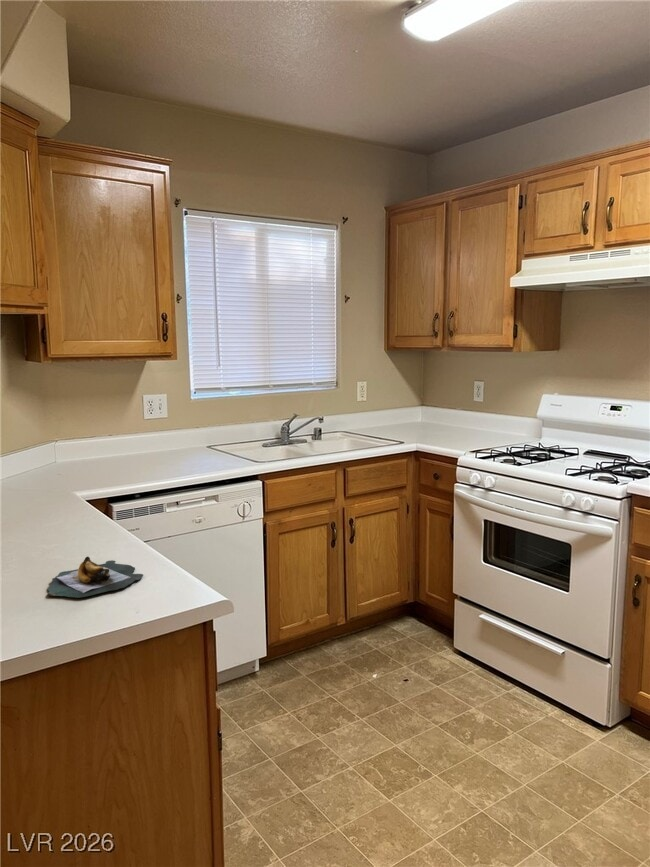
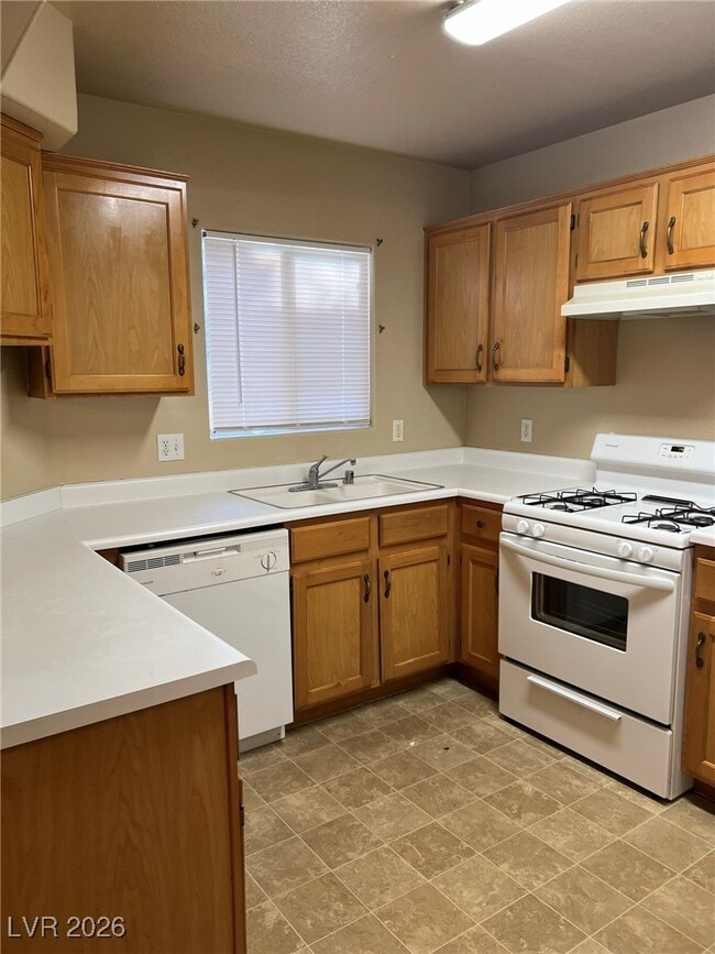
- banana bunch [46,555,144,599]
